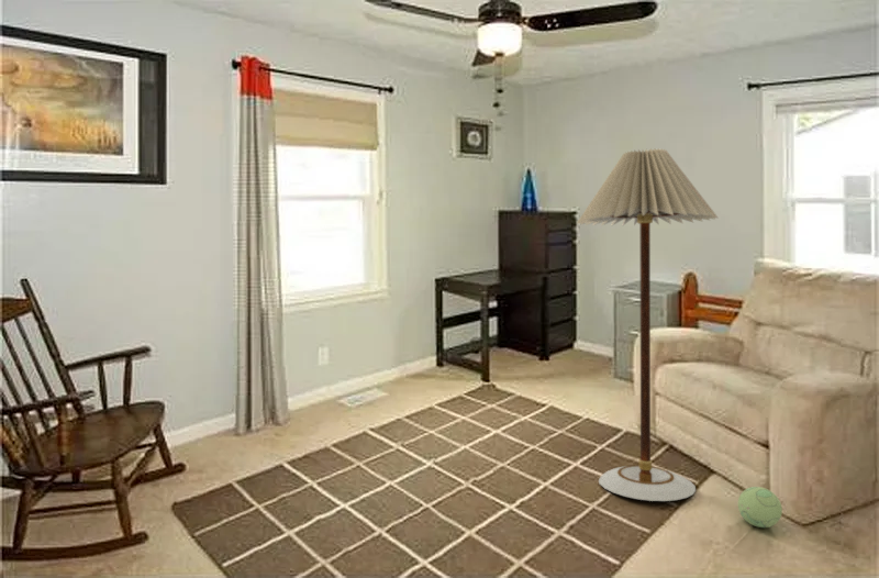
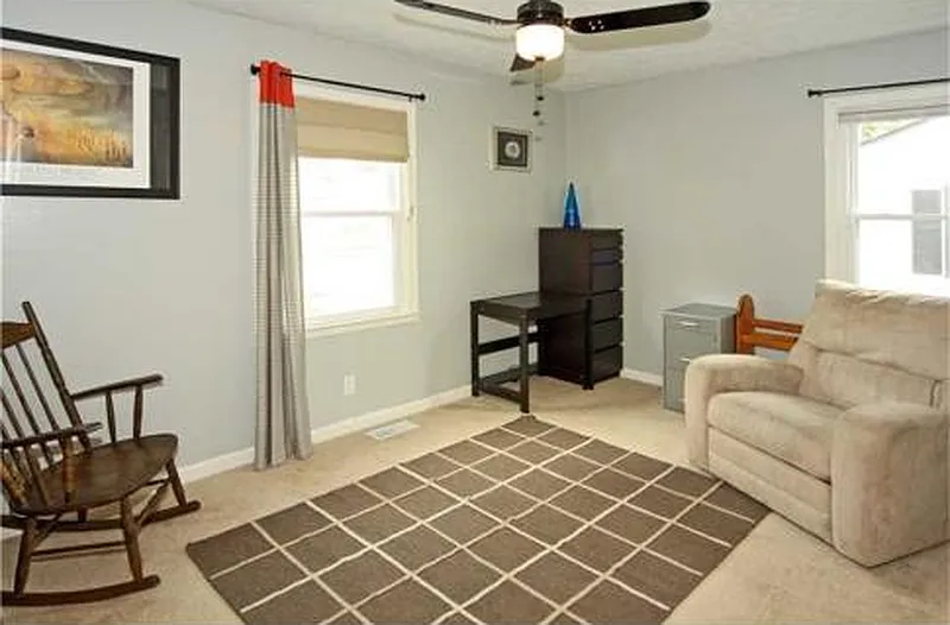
- floor lamp [576,147,720,502]
- plush toy [737,486,783,529]
